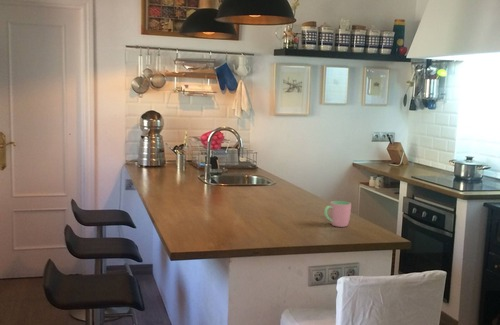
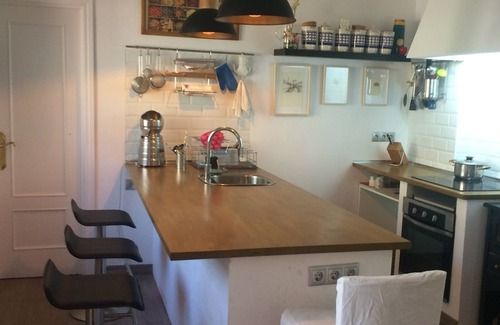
- cup [323,200,352,228]
